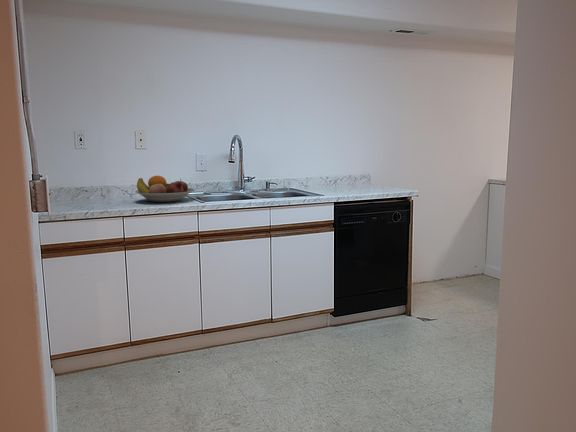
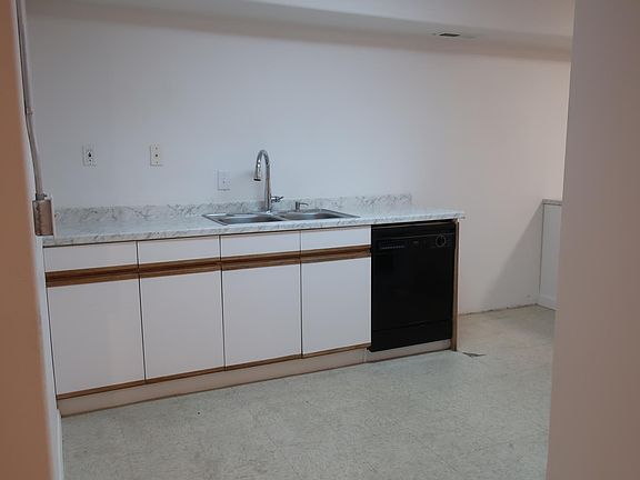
- fruit bowl [134,175,195,203]
